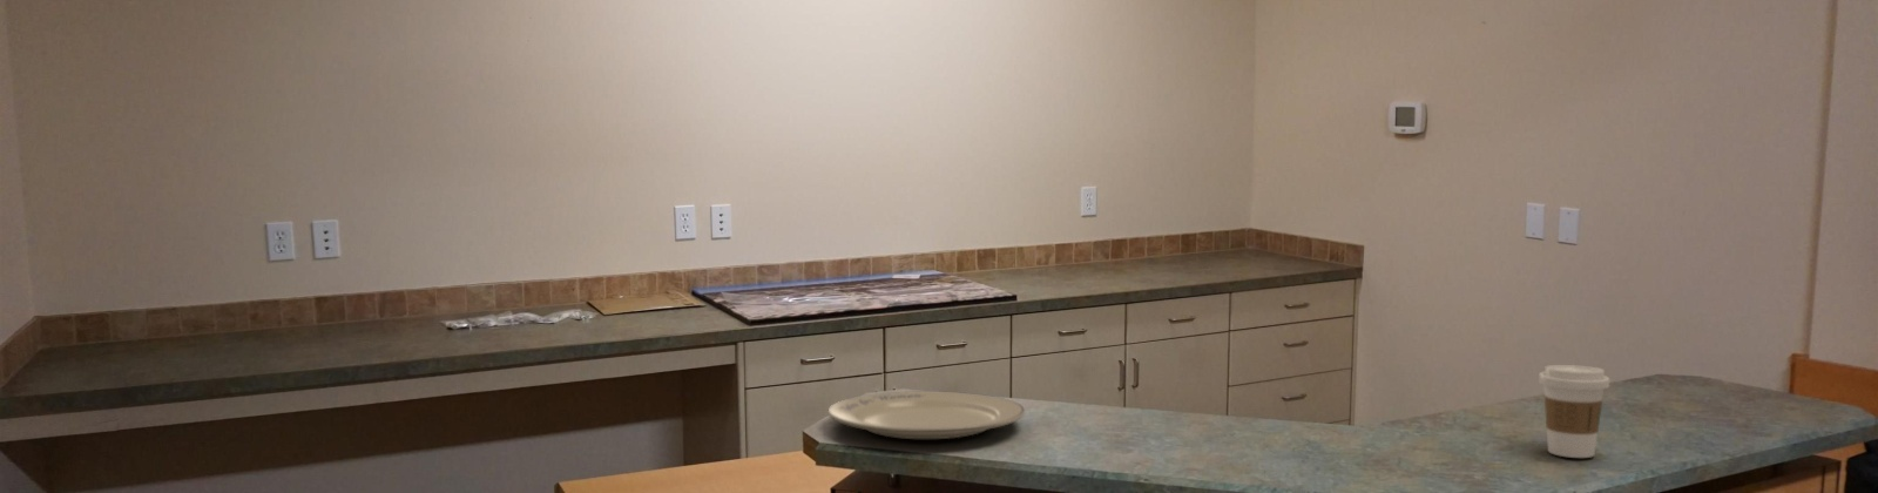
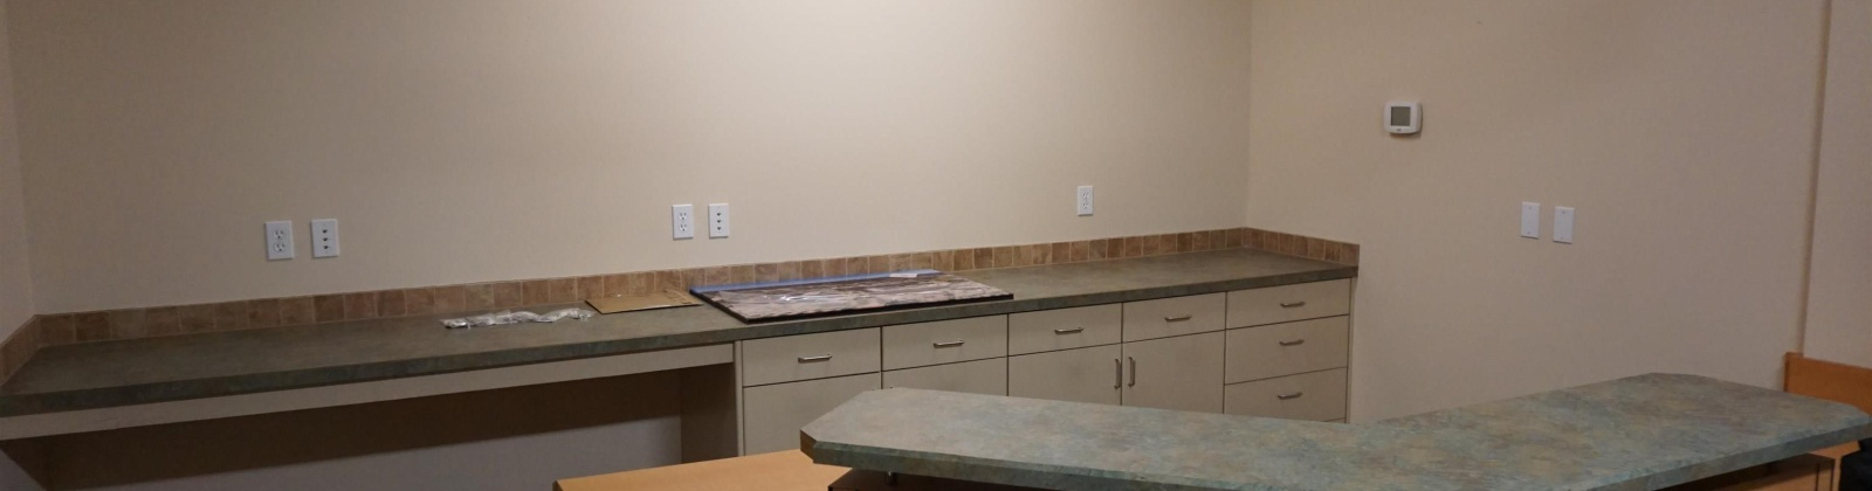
- coffee cup [1538,364,1611,459]
- chinaware [826,391,1028,440]
